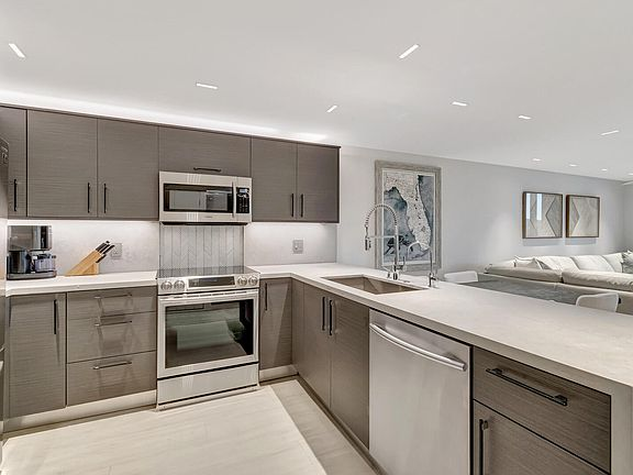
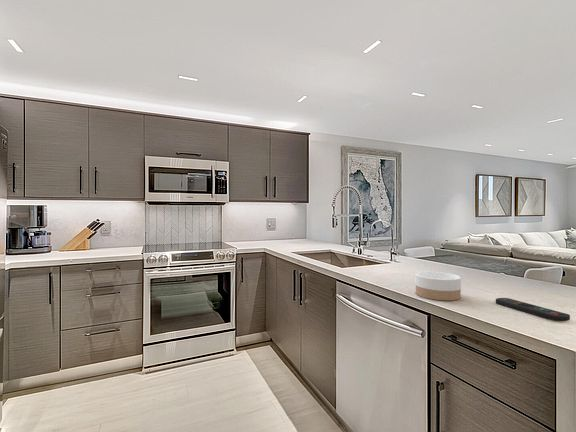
+ remote control [495,297,571,322]
+ bowl [415,271,462,301]
